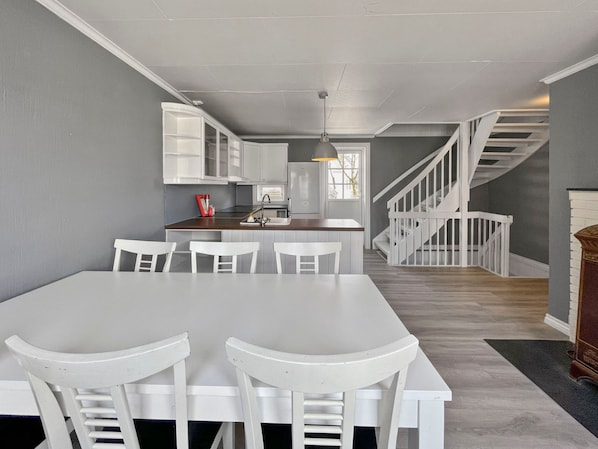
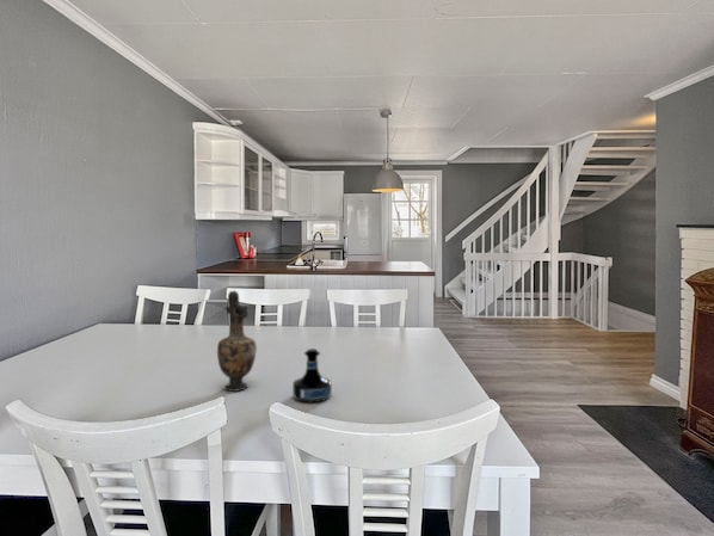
+ tequila bottle [291,347,333,403]
+ vase [216,290,258,393]
